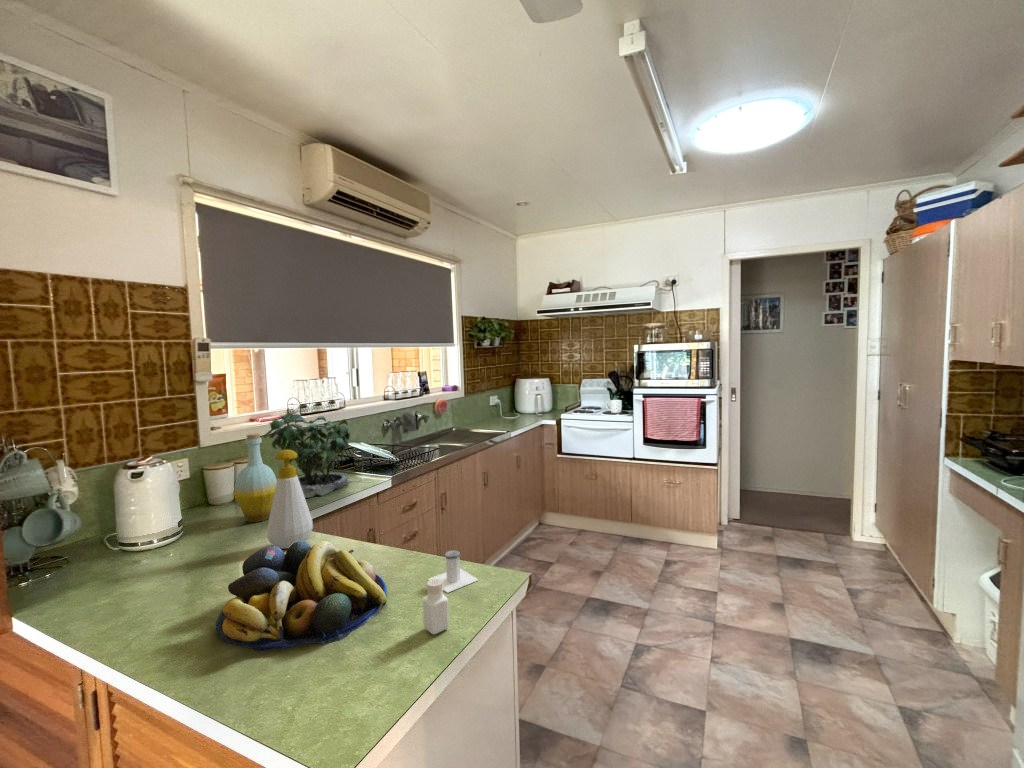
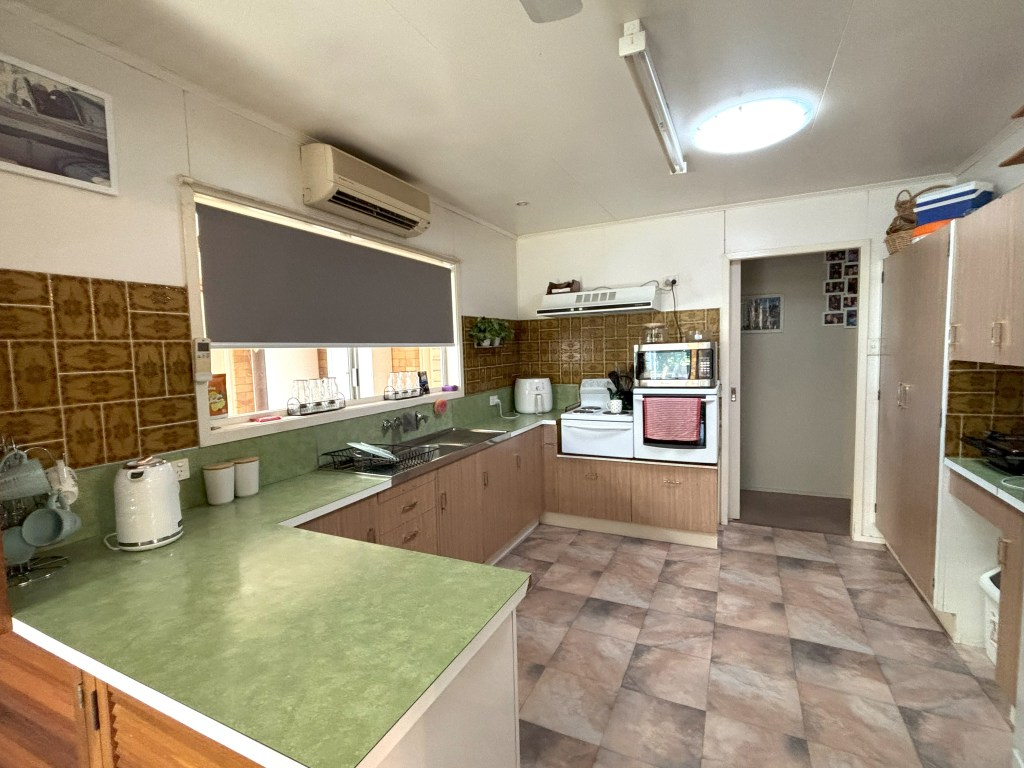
- salt shaker [428,549,480,594]
- pepper shaker [422,579,450,635]
- bottle [232,432,277,523]
- soap bottle [266,450,314,550]
- potted plant [262,405,355,499]
- fruit bowl [215,540,388,652]
